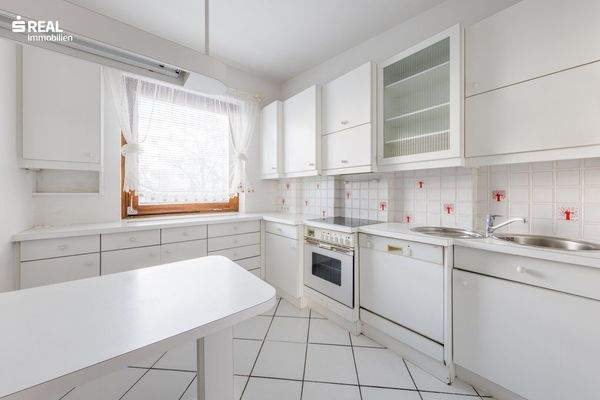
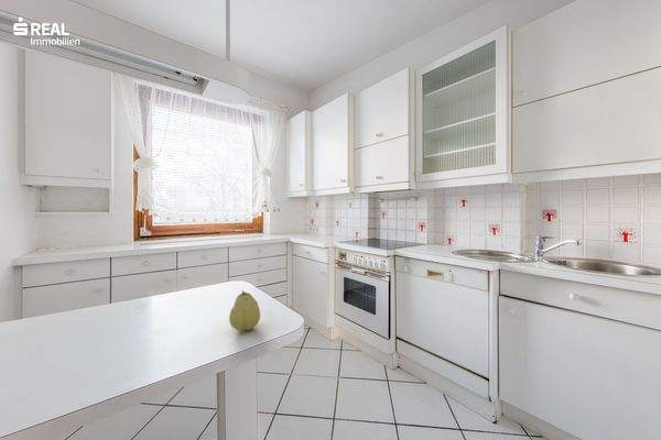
+ fruit [228,289,261,332]
